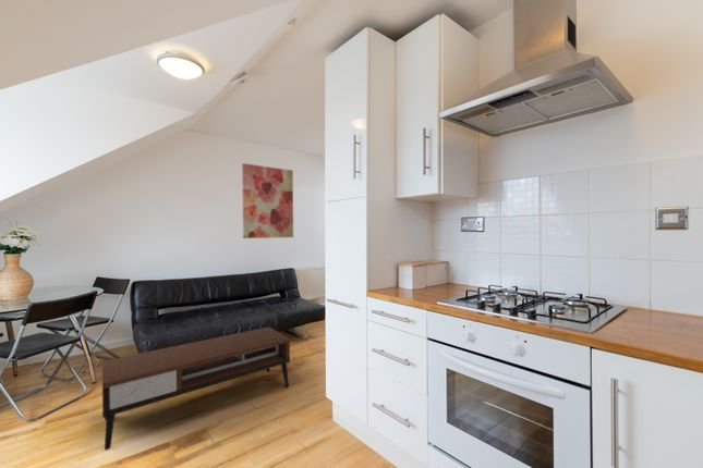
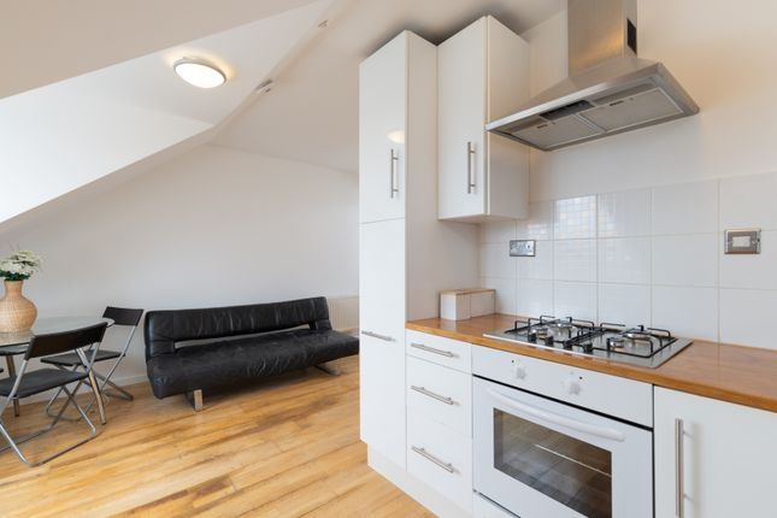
- coffee table [101,325,291,452]
- wall art [241,162,294,239]
